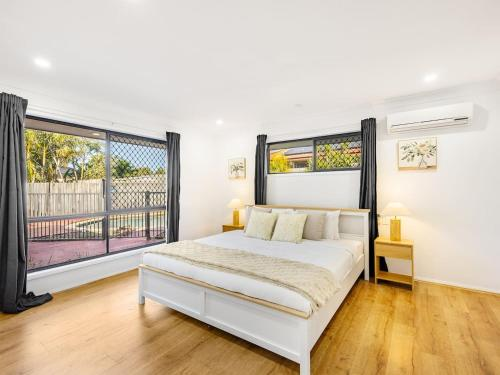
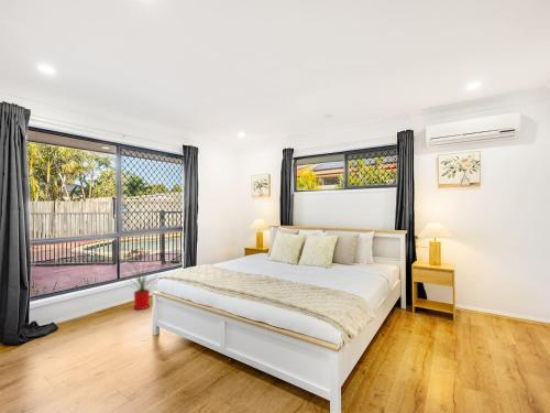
+ house plant [120,257,158,311]
